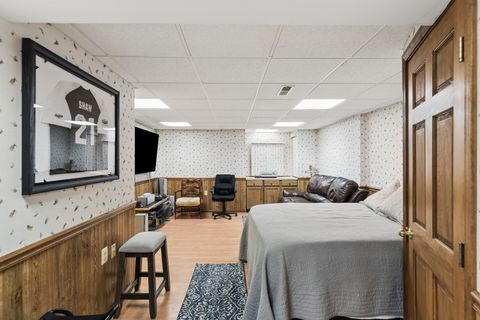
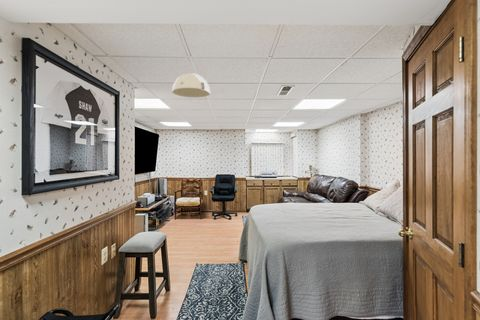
+ ceiling light [171,72,211,98]
